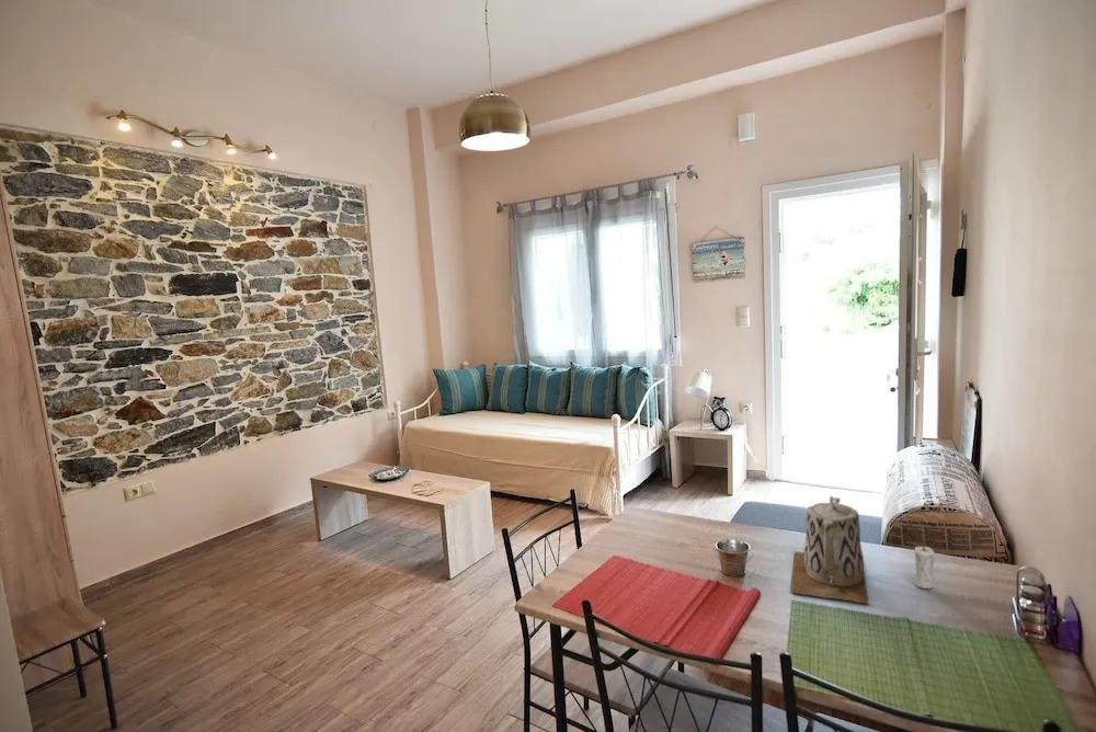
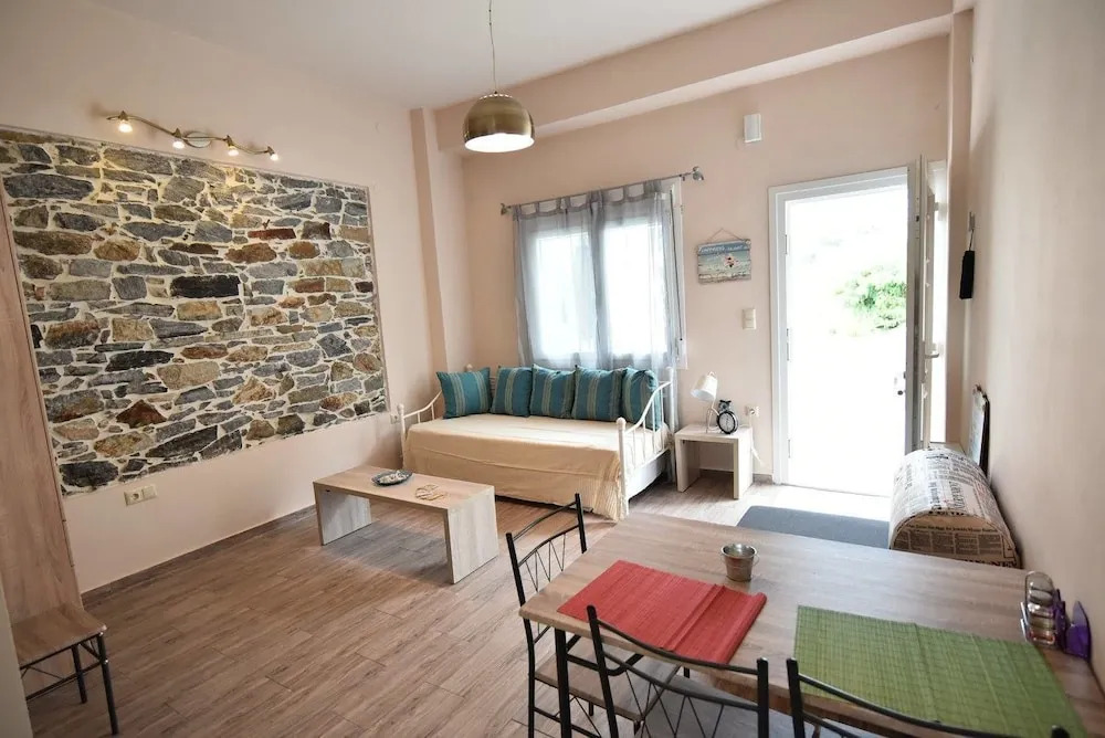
- teapot [789,495,870,605]
- candle [914,541,936,590]
